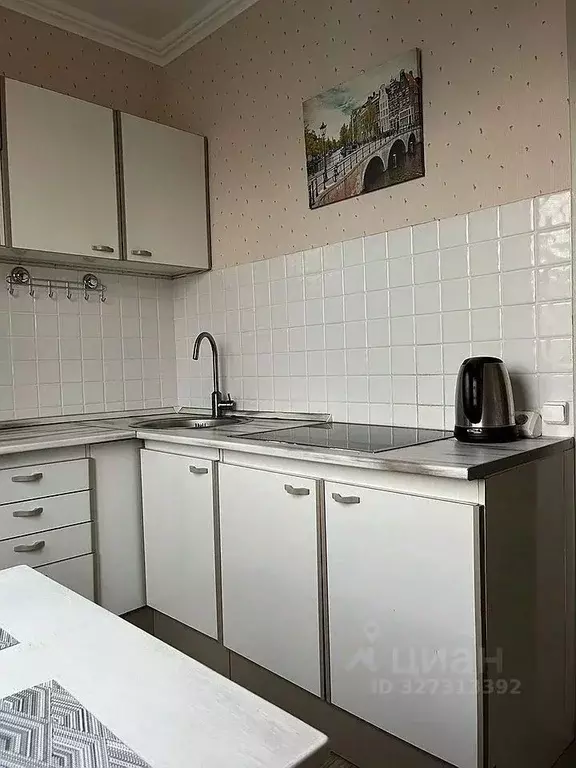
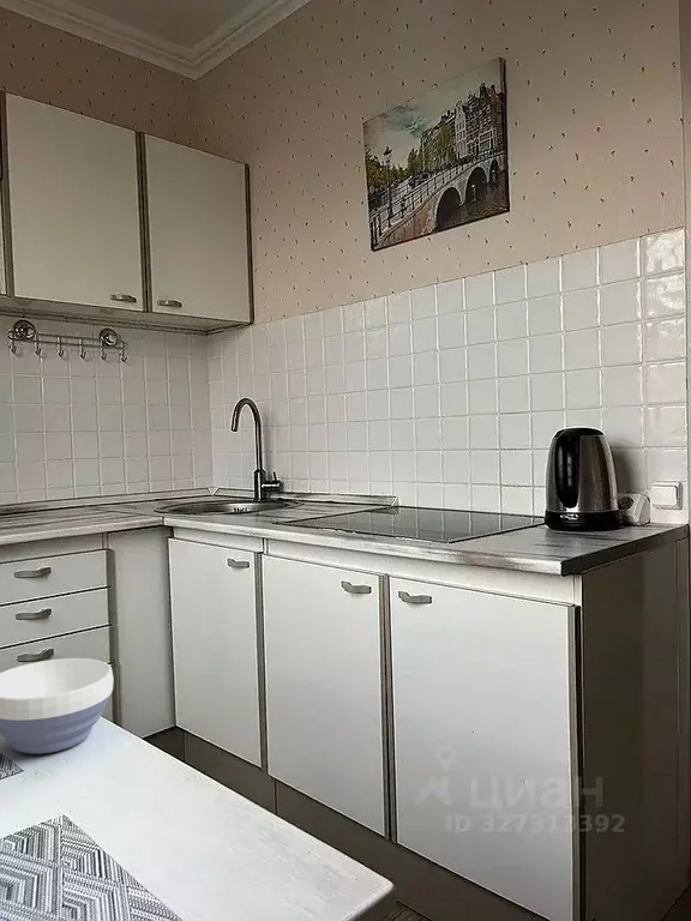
+ bowl [0,657,114,754]
